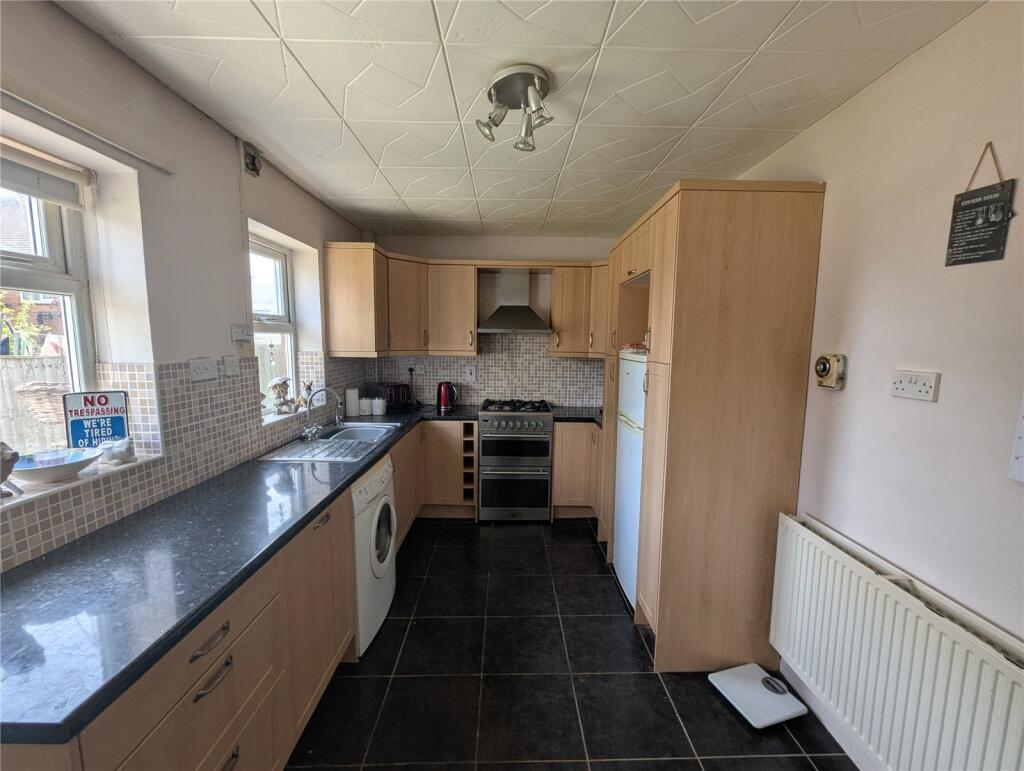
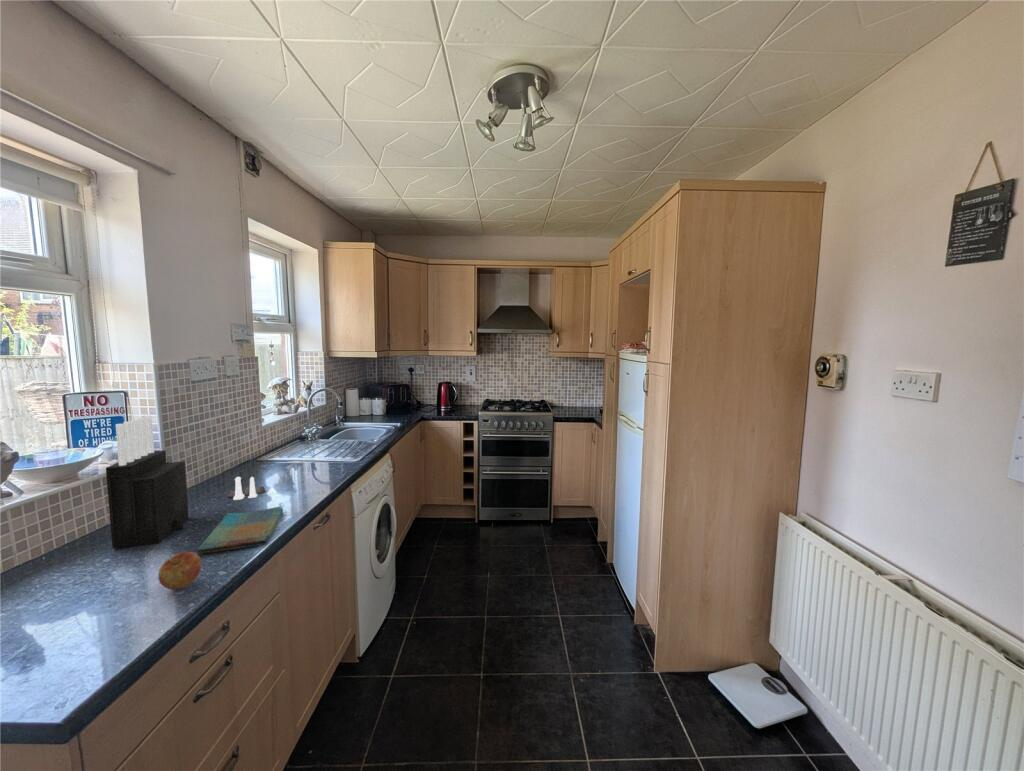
+ dish towel [197,506,284,555]
+ salt and pepper shaker set [227,476,266,501]
+ apple [157,551,202,591]
+ knife block [105,415,190,549]
